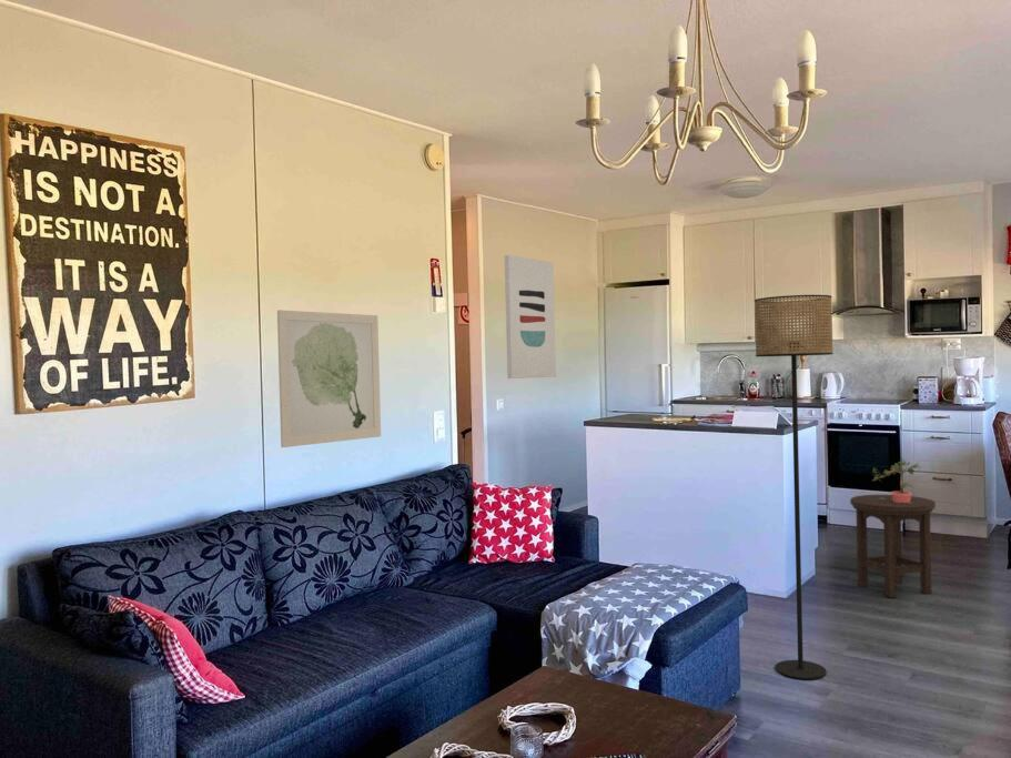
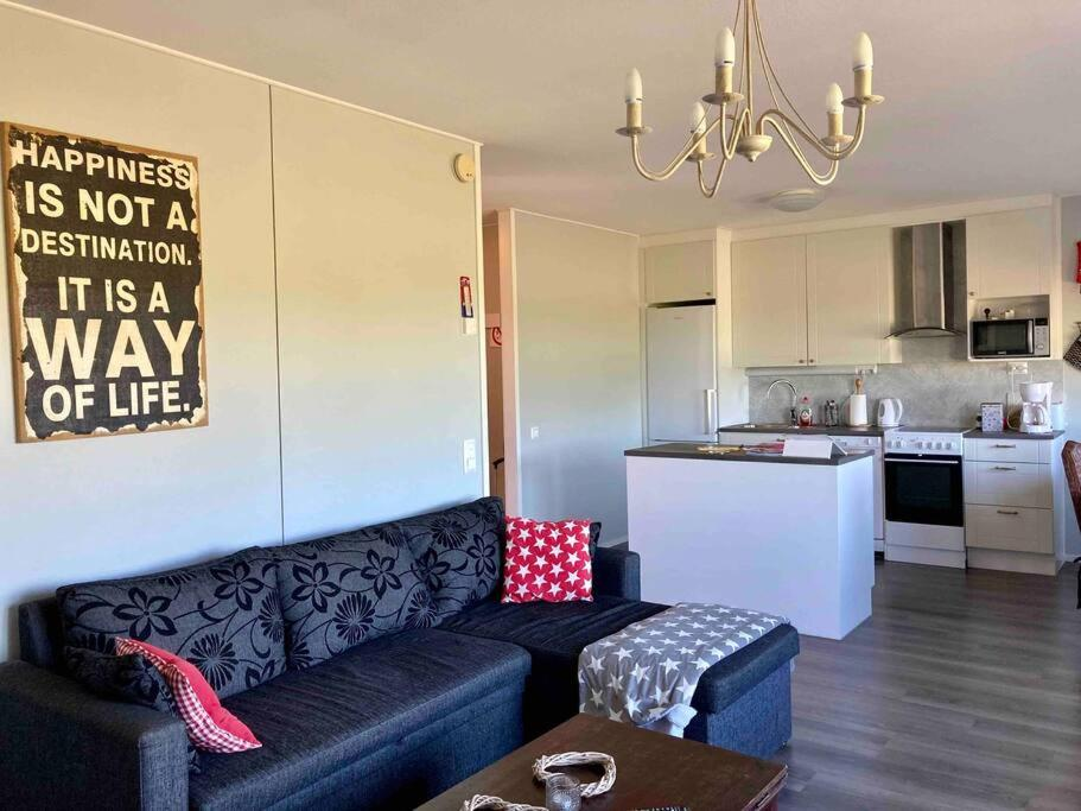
- potted plant [871,458,921,504]
- wall art [276,309,382,448]
- floor lamp [754,294,835,680]
- stool [849,494,937,599]
- wall art [504,254,557,380]
